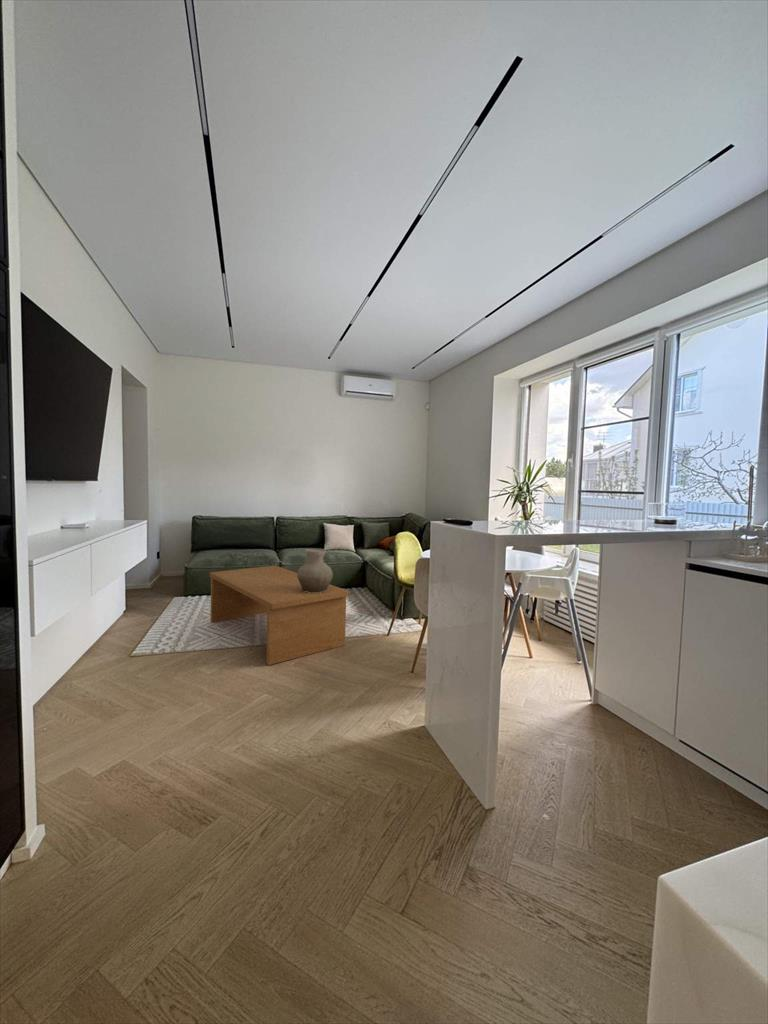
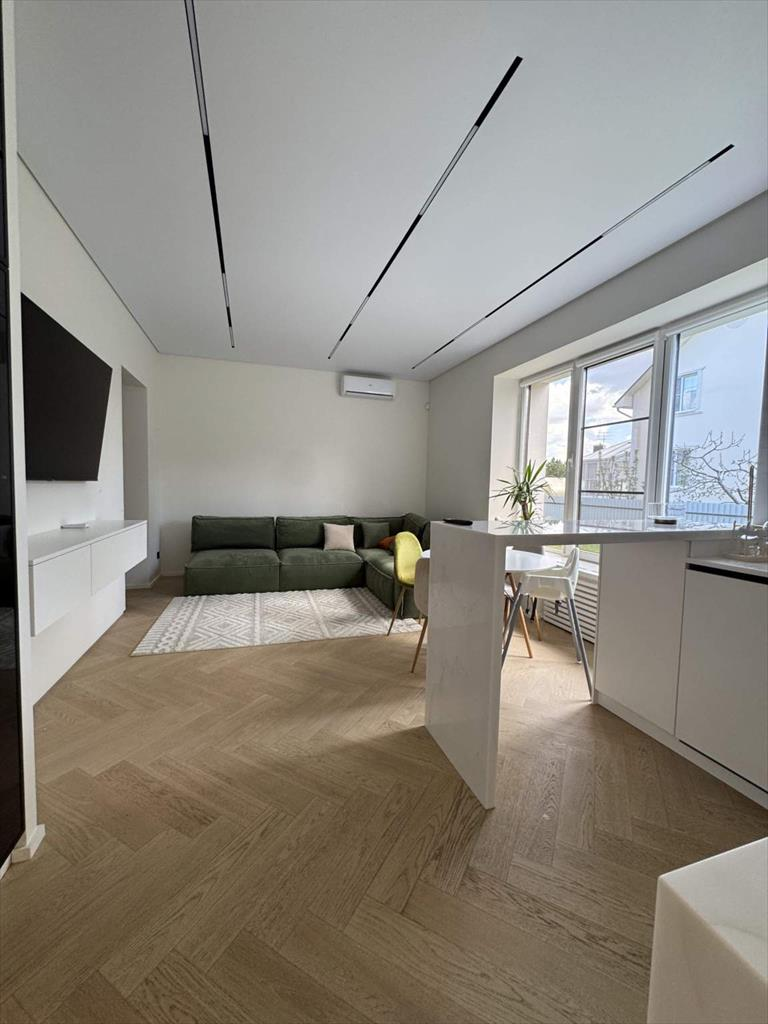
- vase [296,548,334,593]
- coffee table [209,565,350,666]
